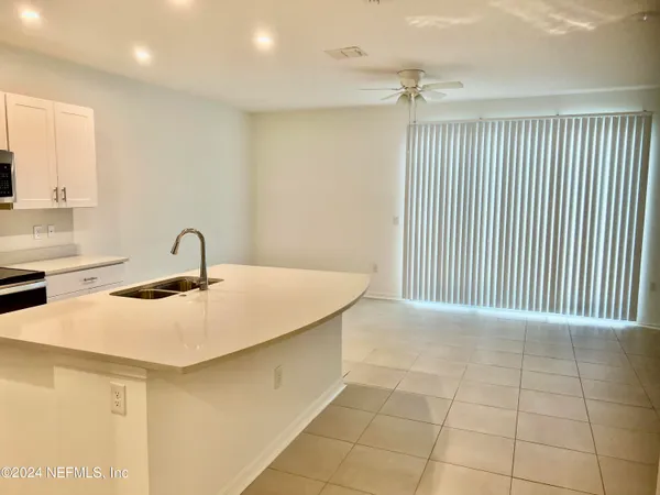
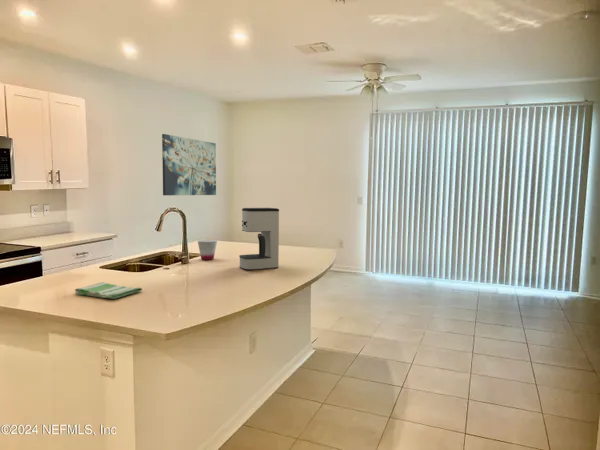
+ dish towel [74,281,143,300]
+ wall art [161,133,217,196]
+ coffee maker [238,207,280,271]
+ cup [197,239,218,261]
